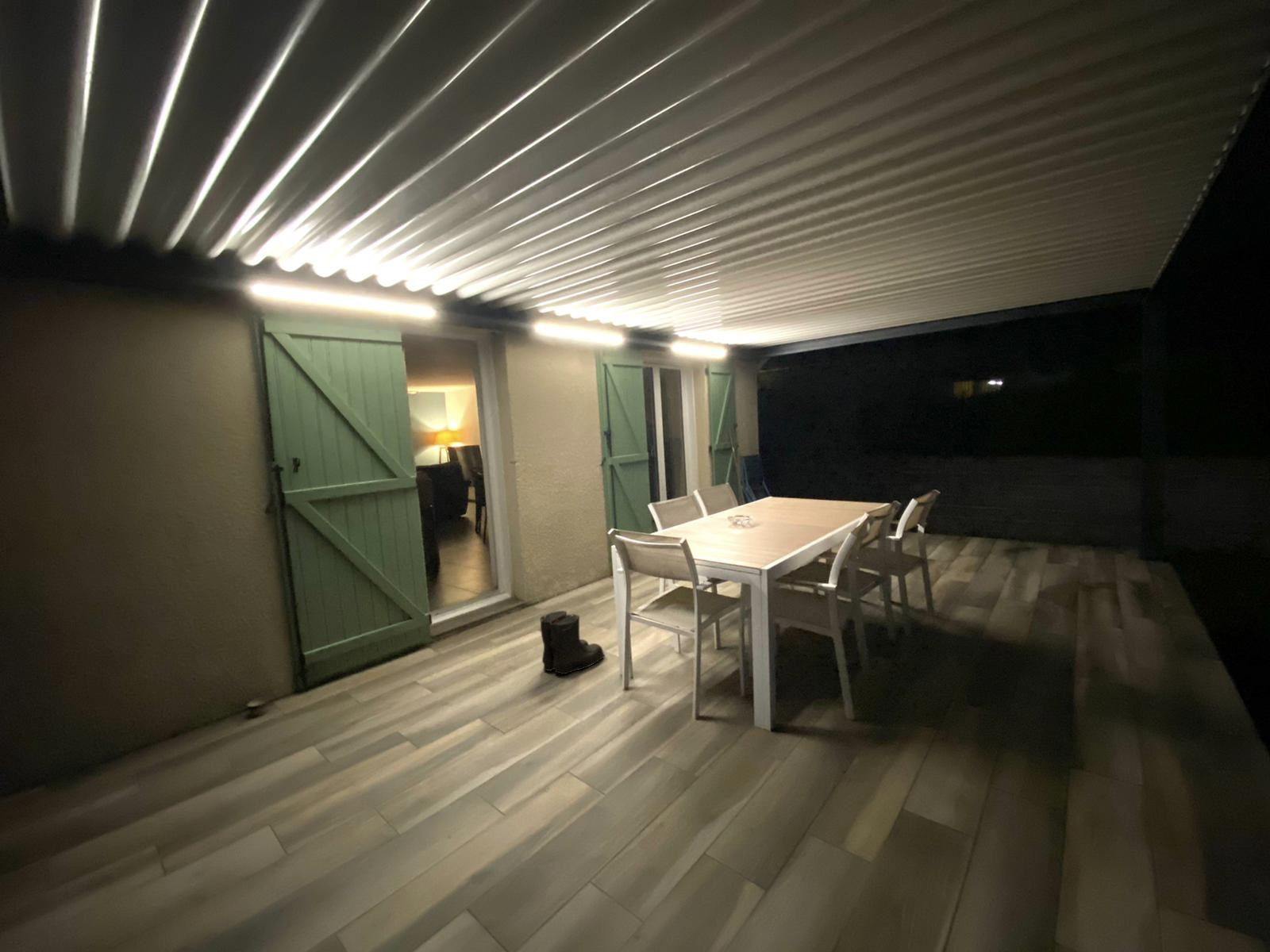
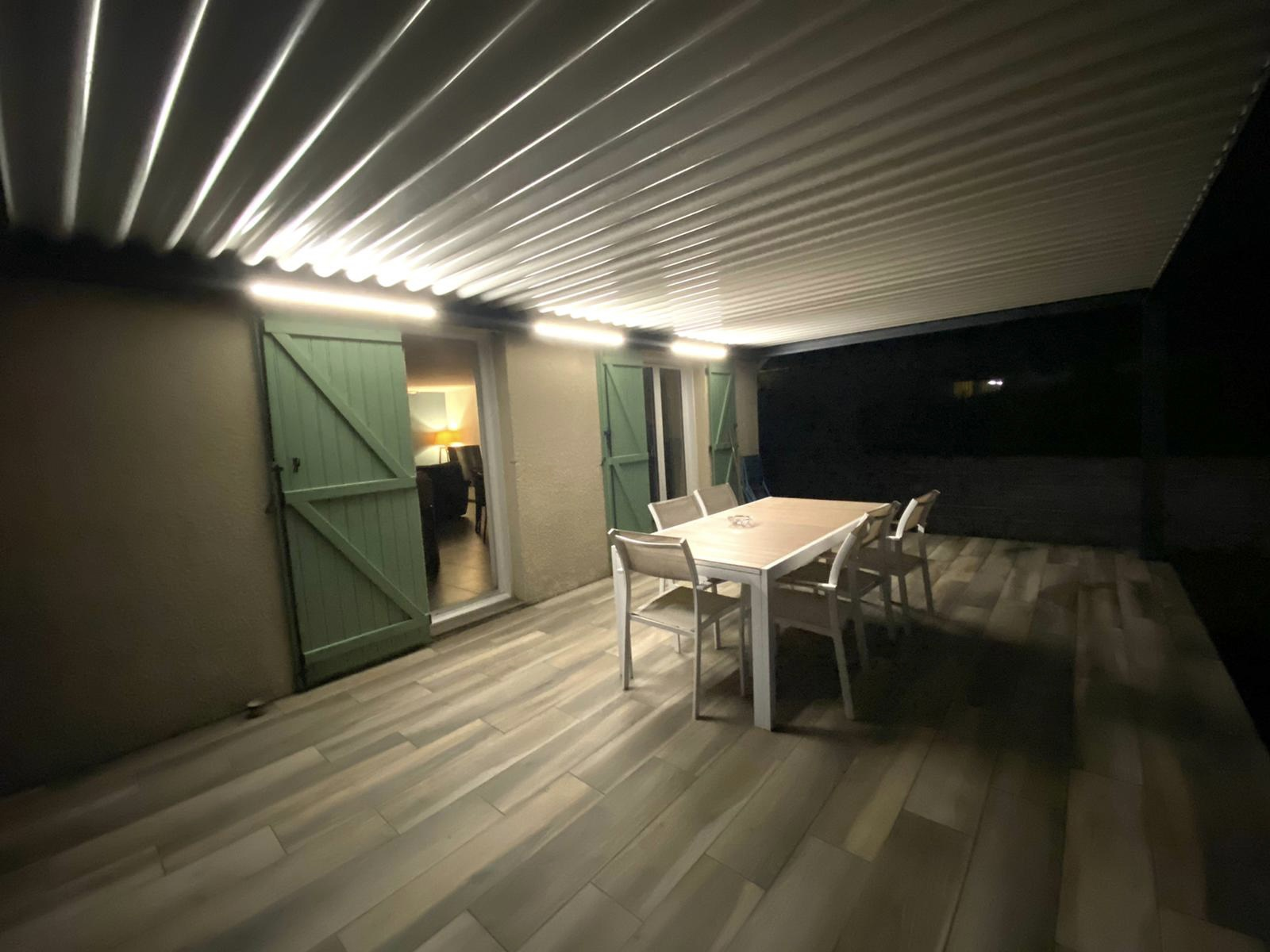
- boots [539,610,606,675]
